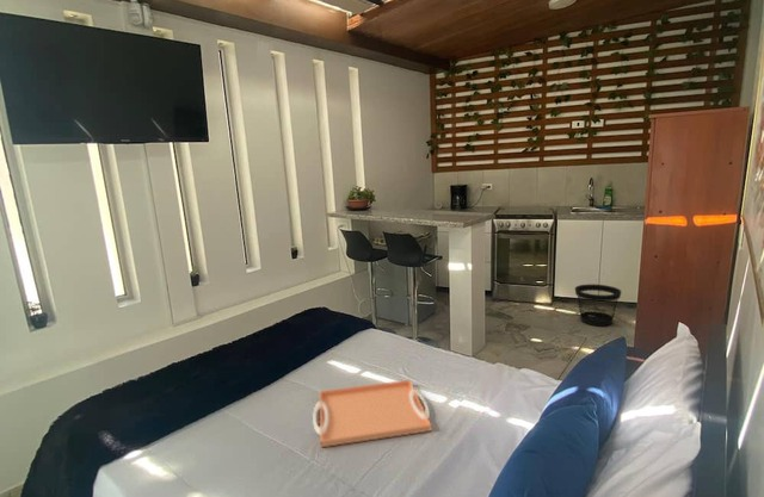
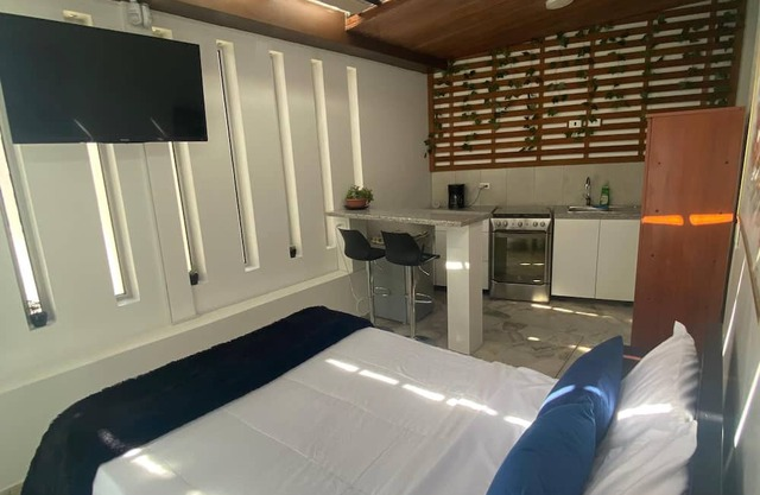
- wastebasket [574,284,622,328]
- serving tray [312,379,432,448]
